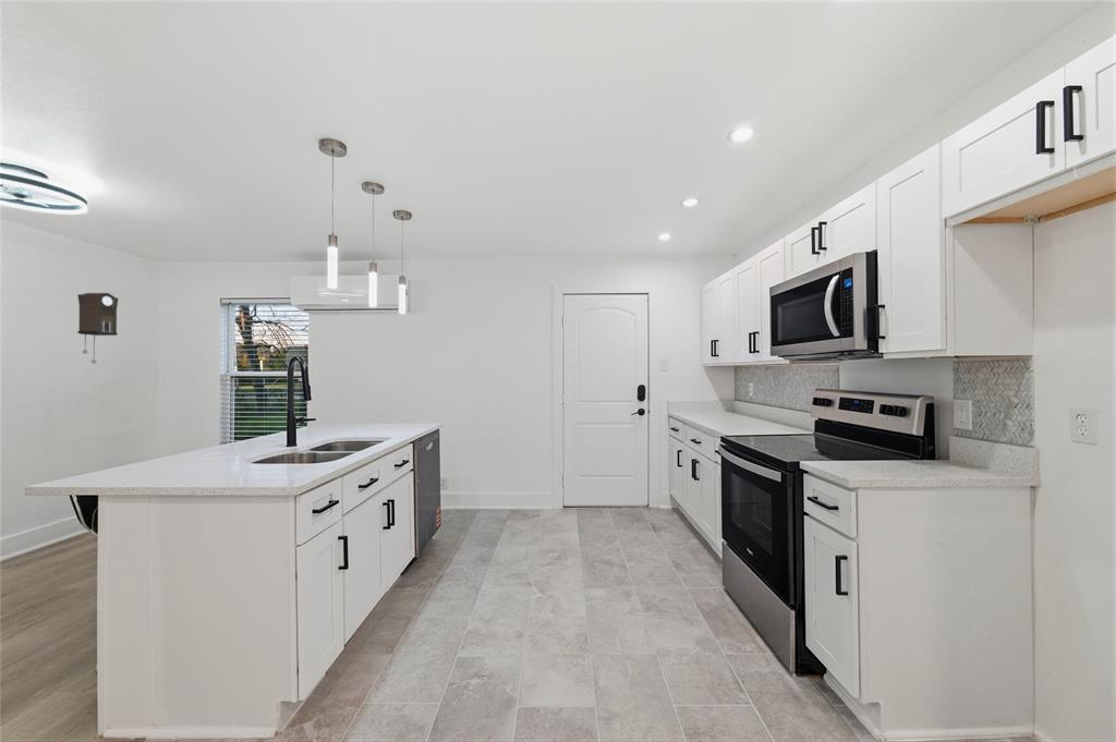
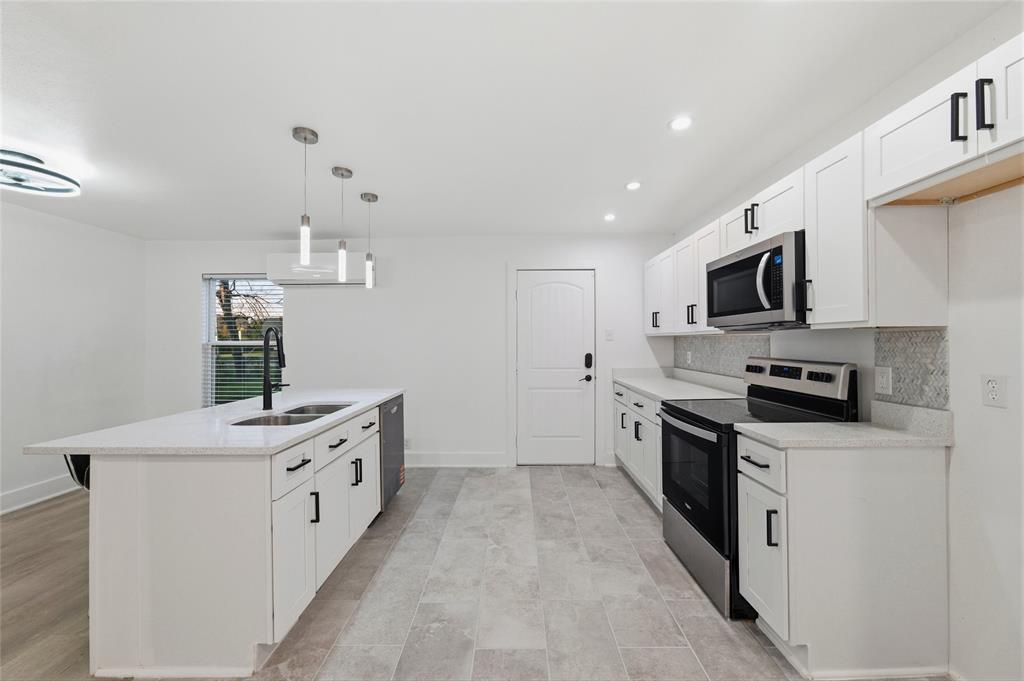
- pendulum clock [76,292,119,365]
